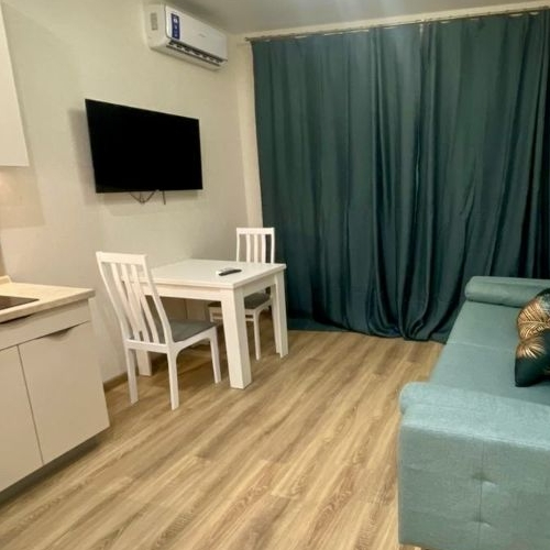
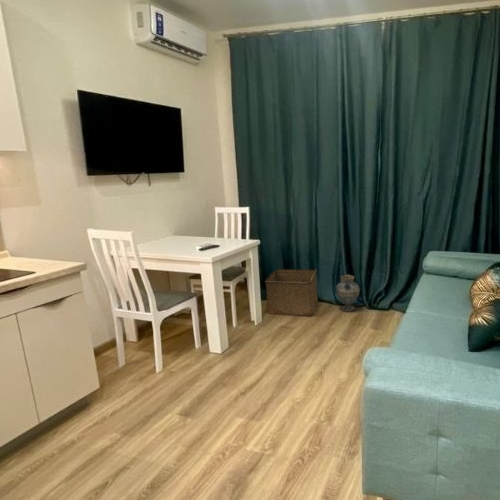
+ storage bin [264,268,319,317]
+ ceramic jug [335,273,361,313]
